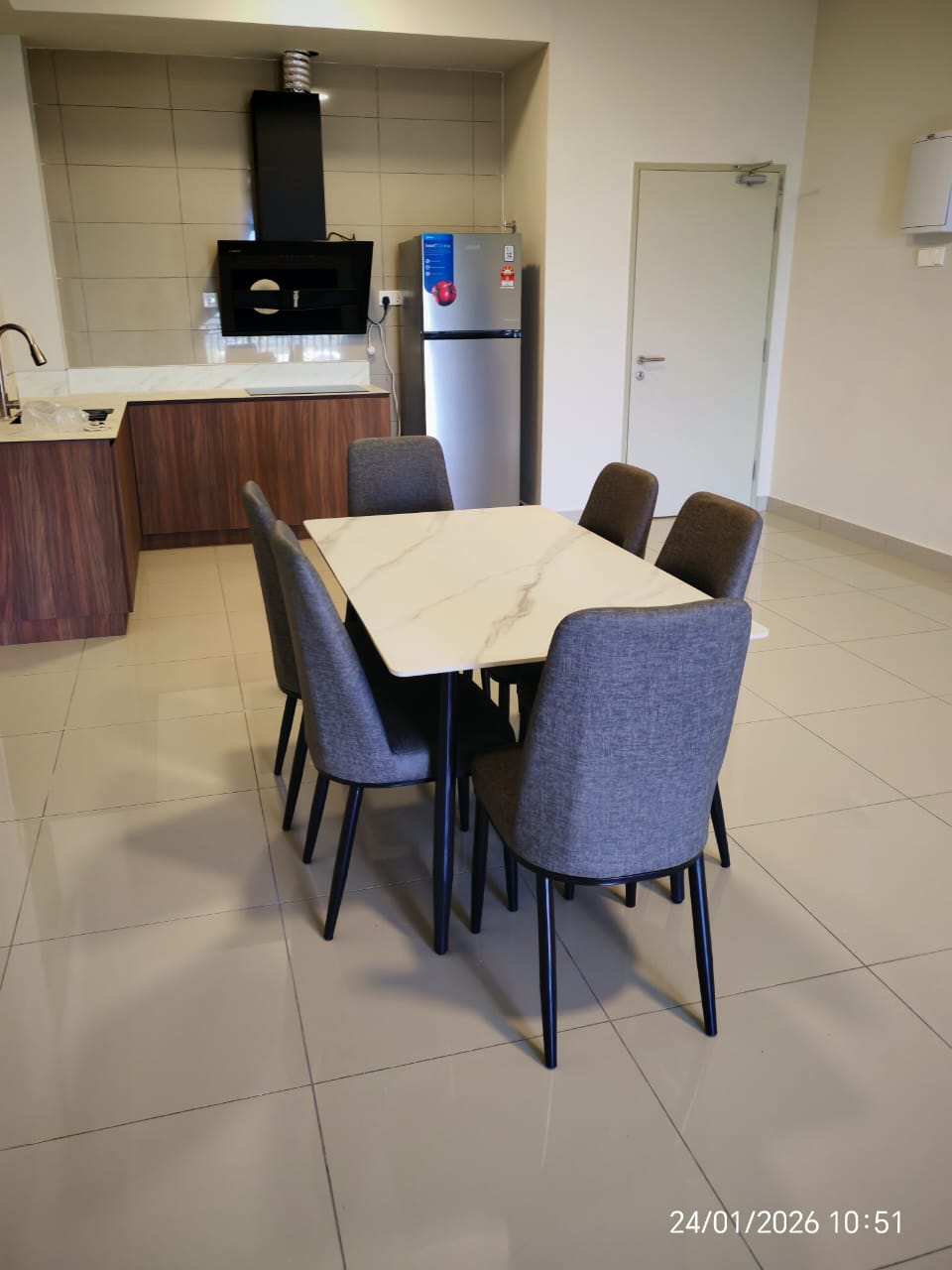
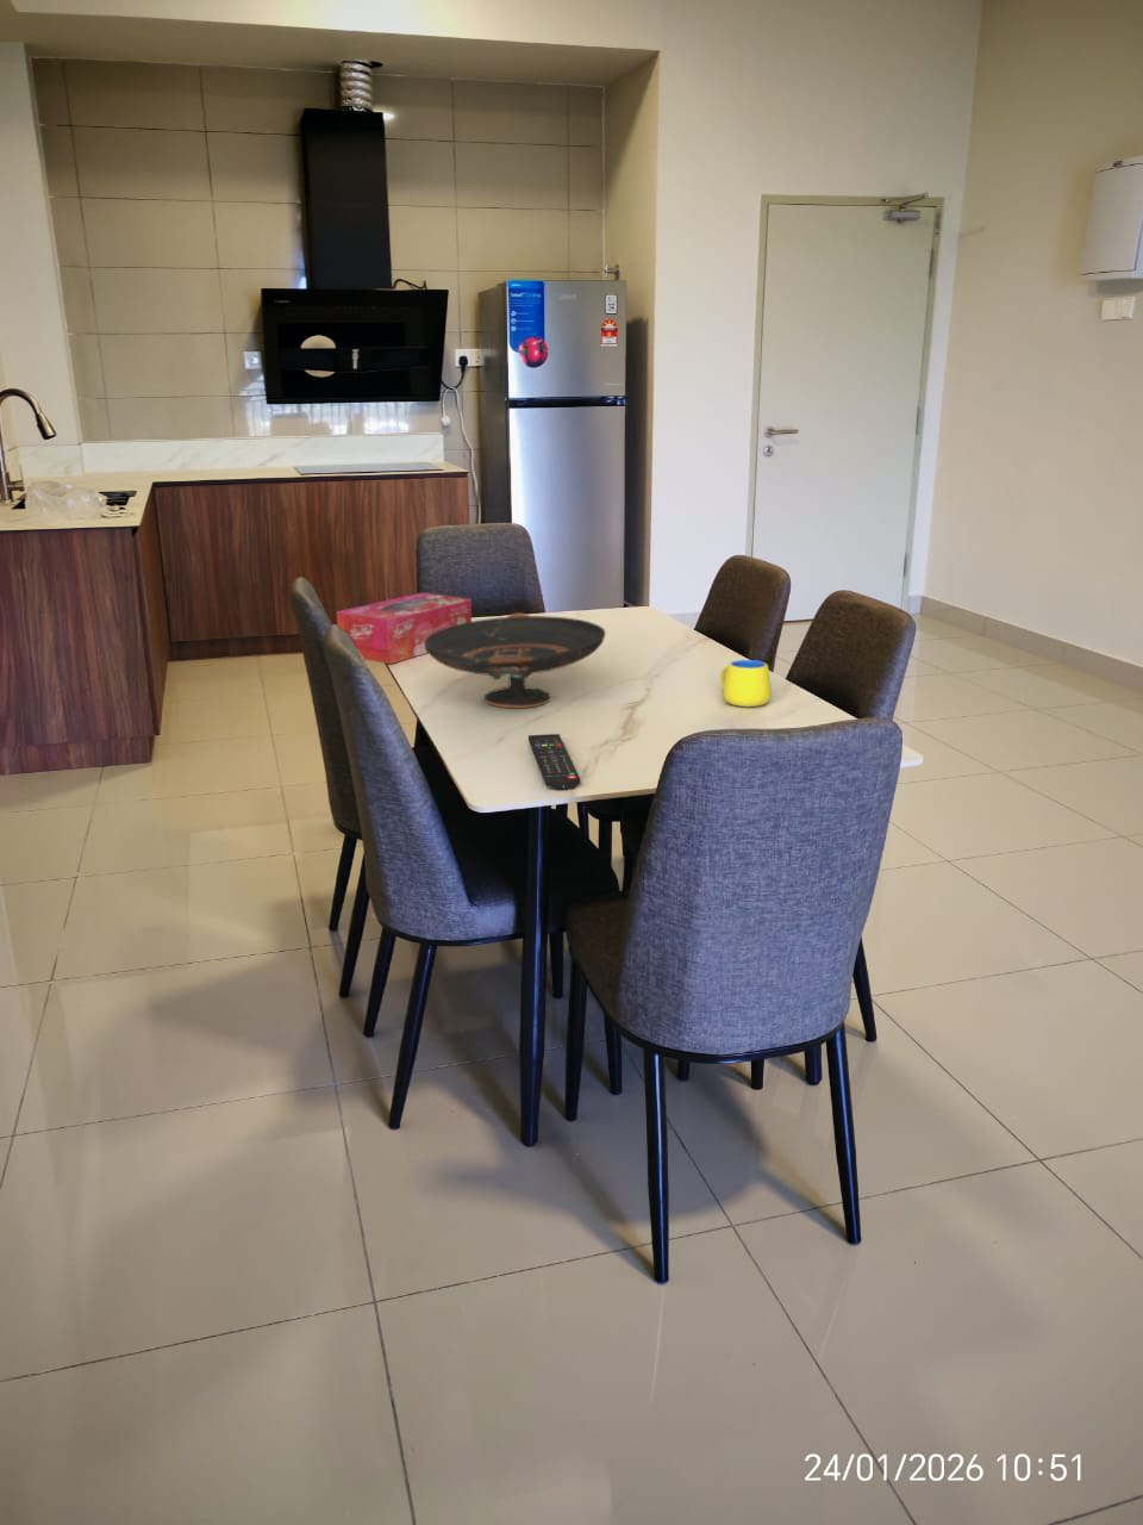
+ tissue box [336,591,473,665]
+ remote control [527,732,581,791]
+ decorative bowl [424,612,608,708]
+ mug [719,659,773,707]
